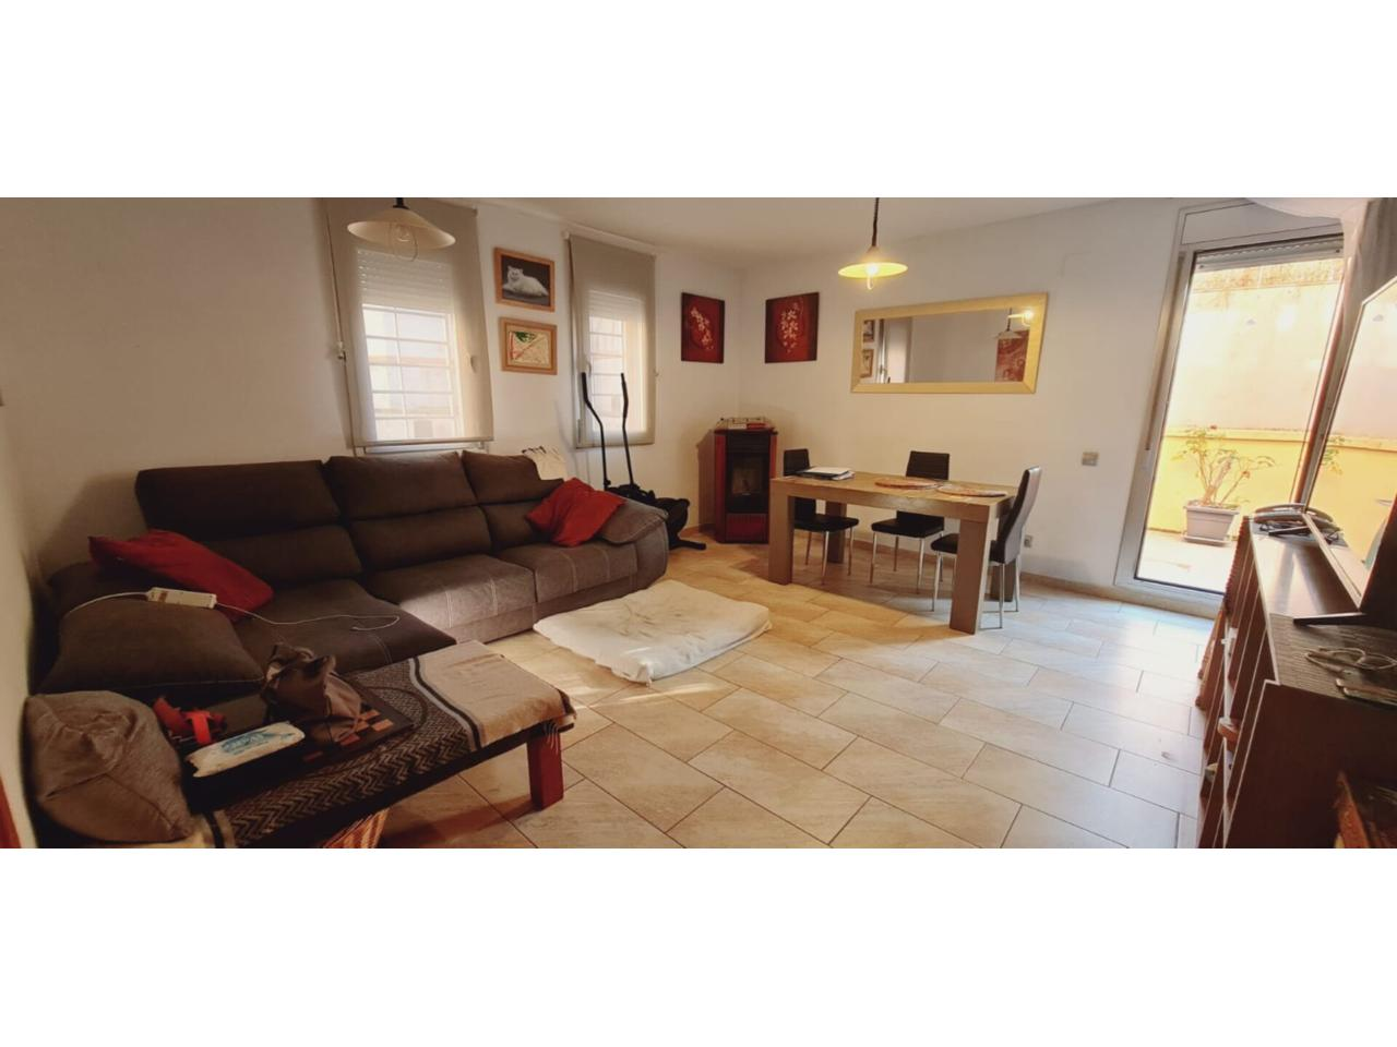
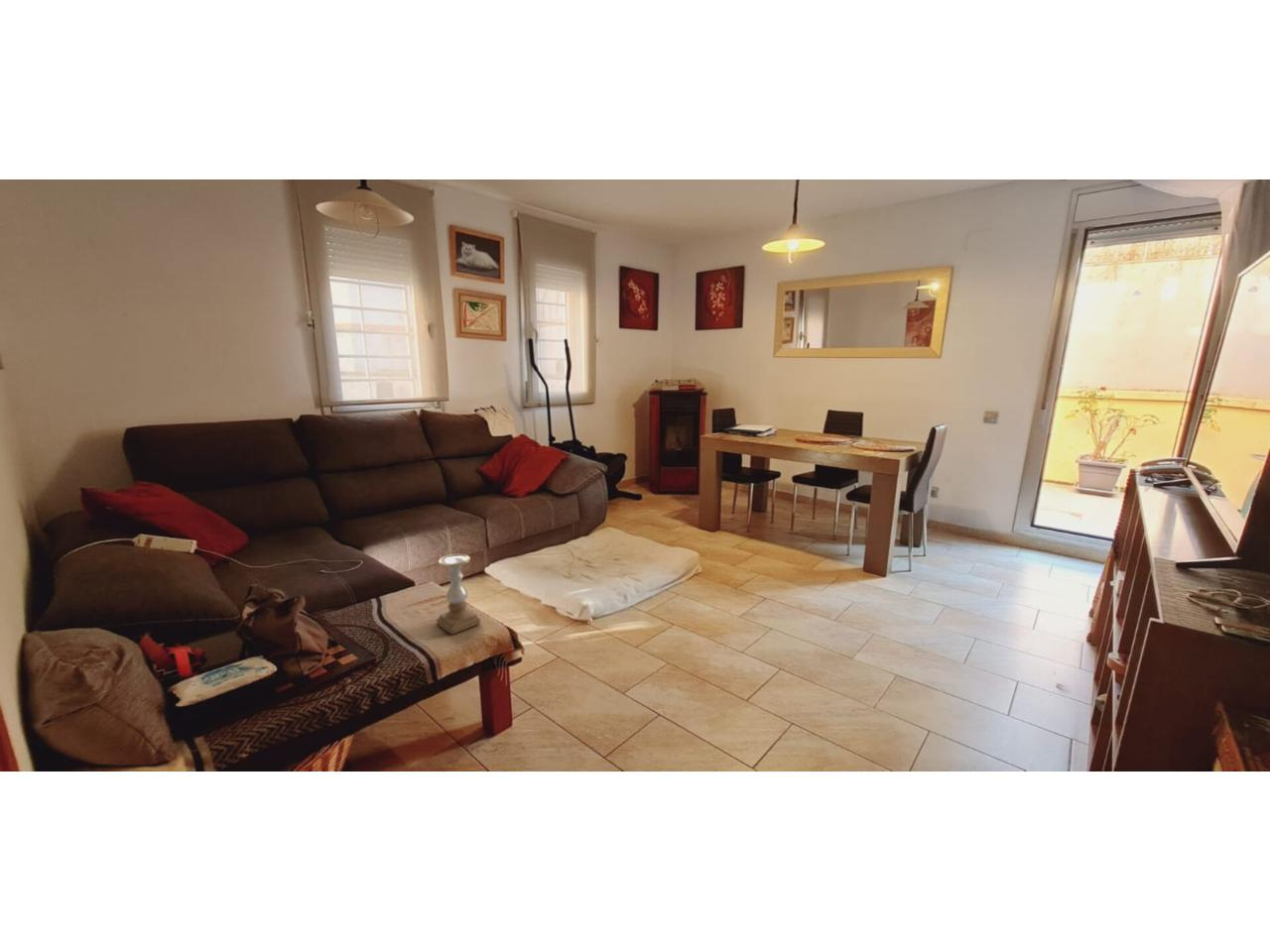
+ candle holder [436,552,481,636]
